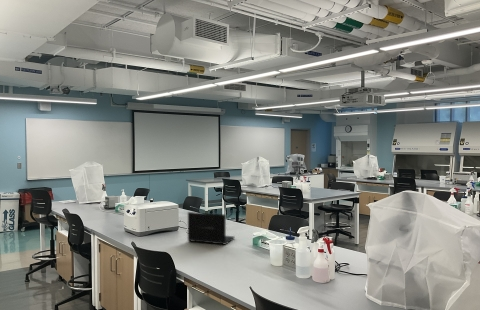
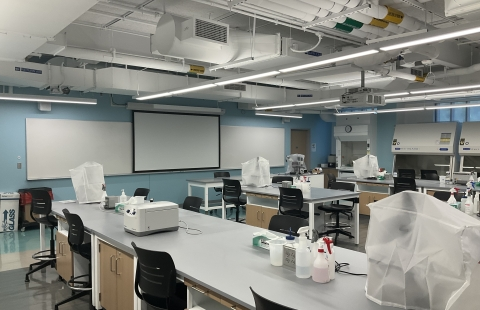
- laptop [187,211,236,246]
